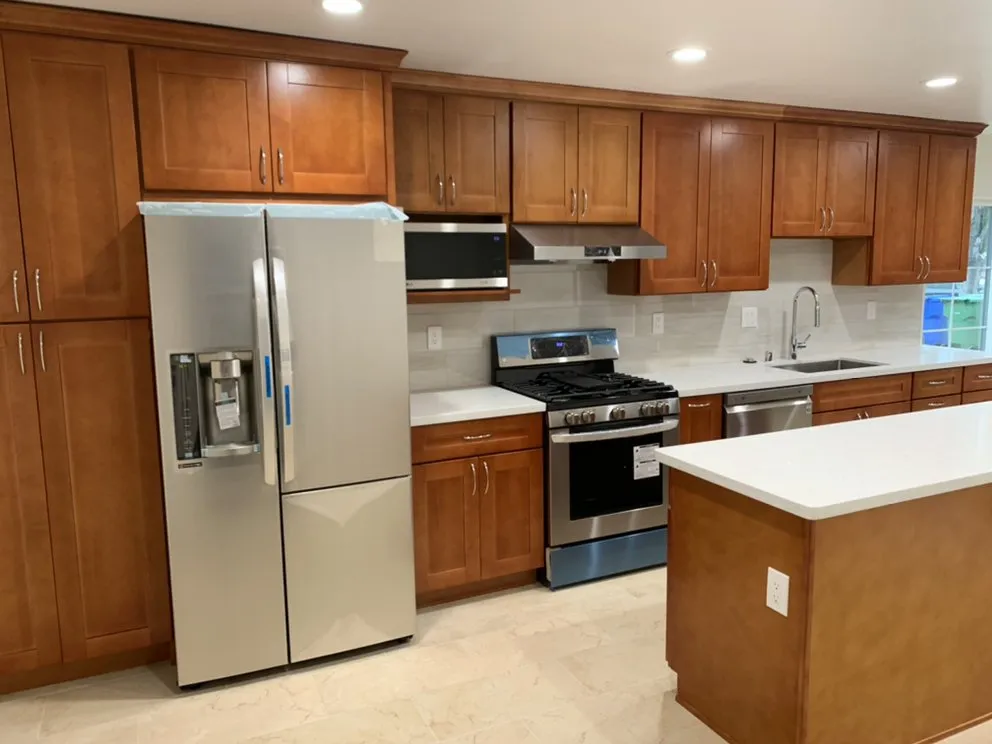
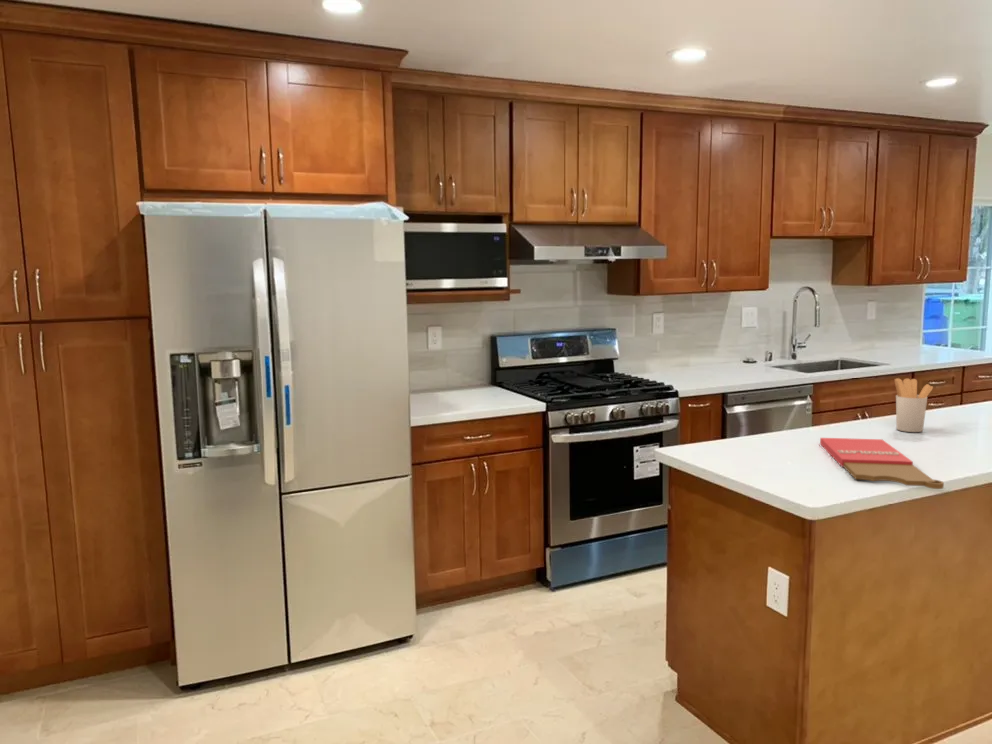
+ cutting board [819,437,945,490]
+ utensil holder [894,377,934,433]
